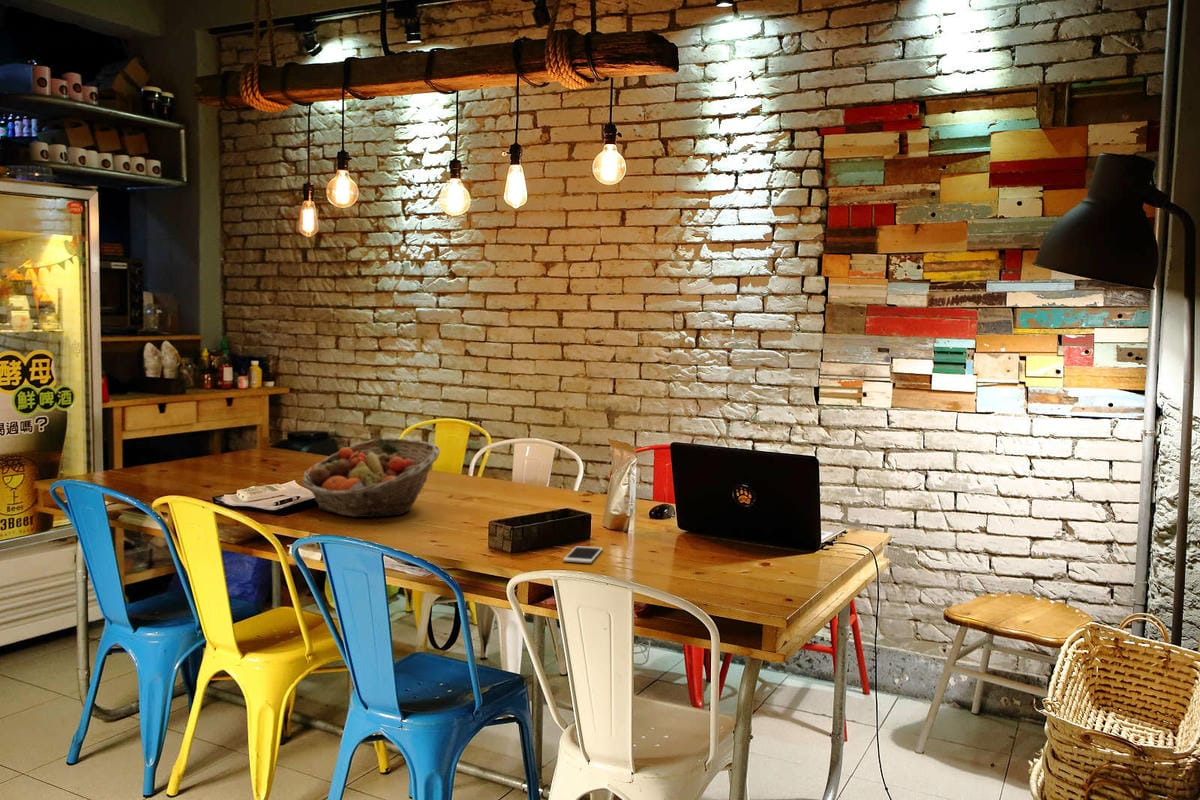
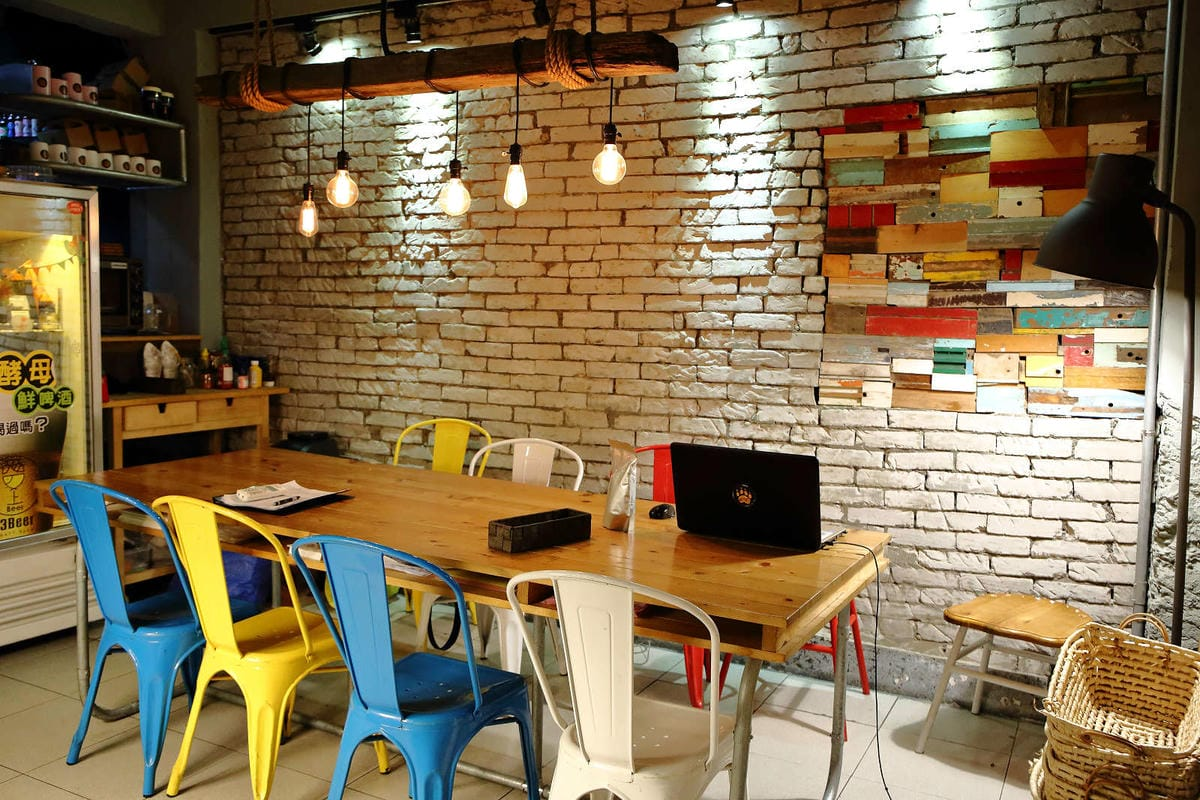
- fruit basket [300,437,441,518]
- cell phone [562,545,604,564]
